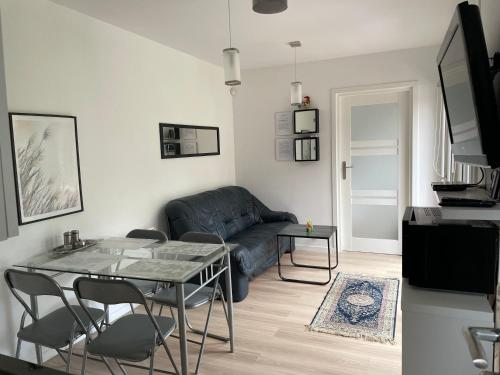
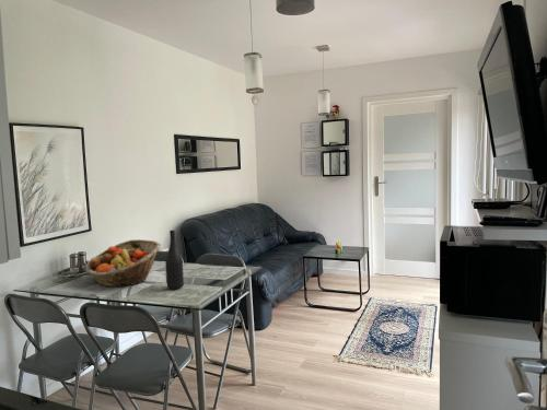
+ fruit basket [84,238,162,288]
+ wine bottle [164,230,185,290]
